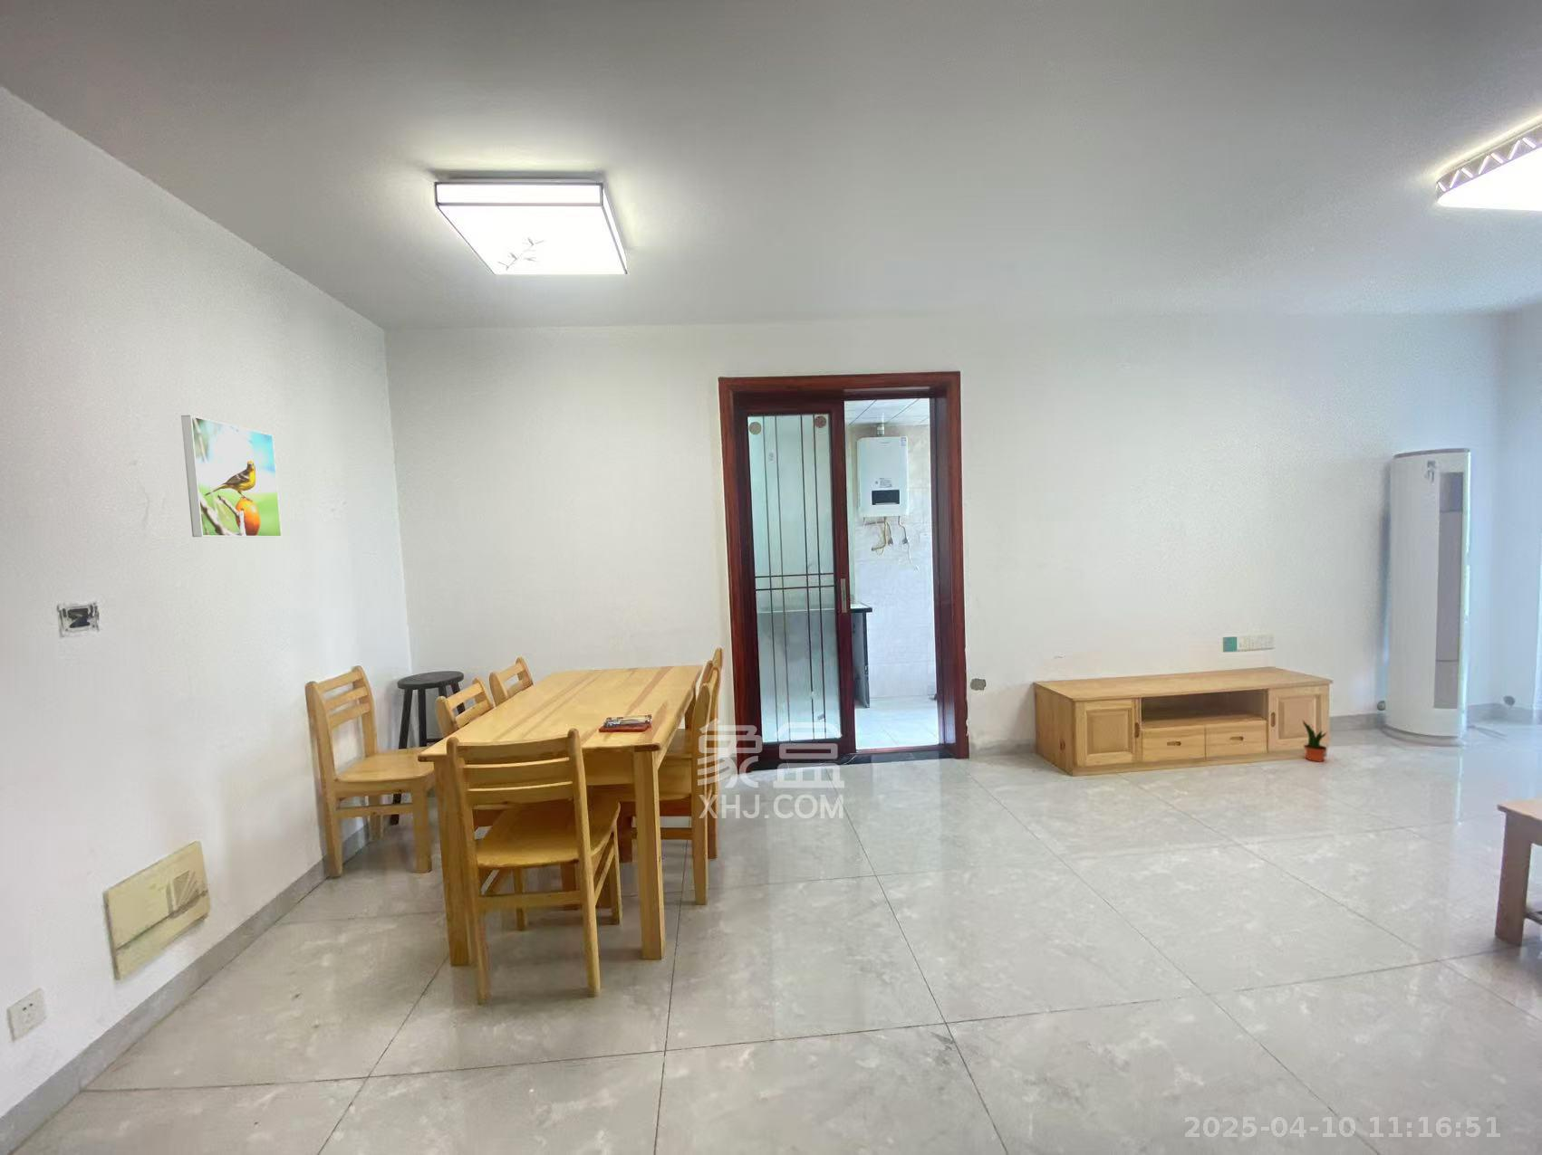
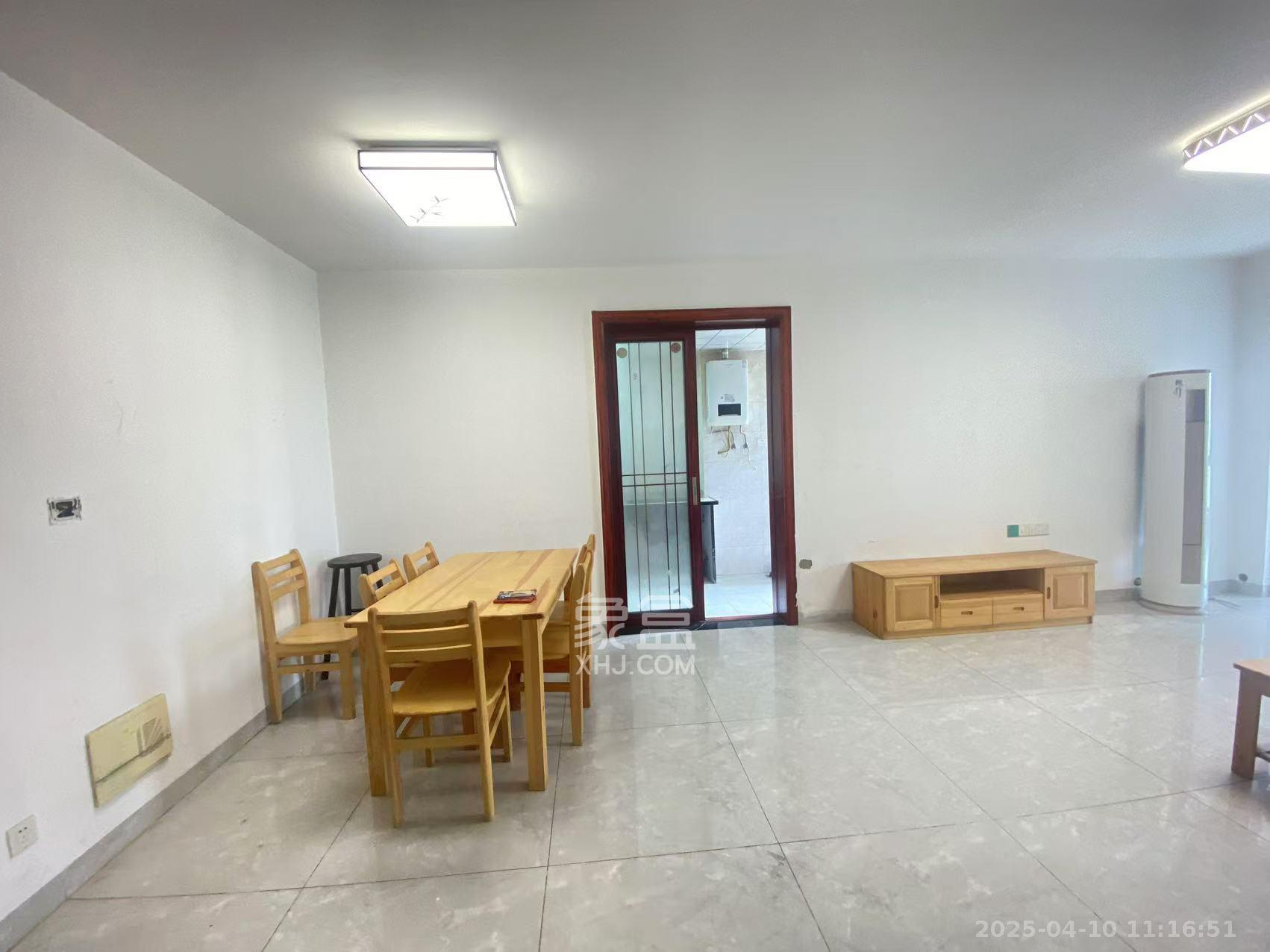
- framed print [180,415,283,539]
- potted plant [1302,718,1327,763]
